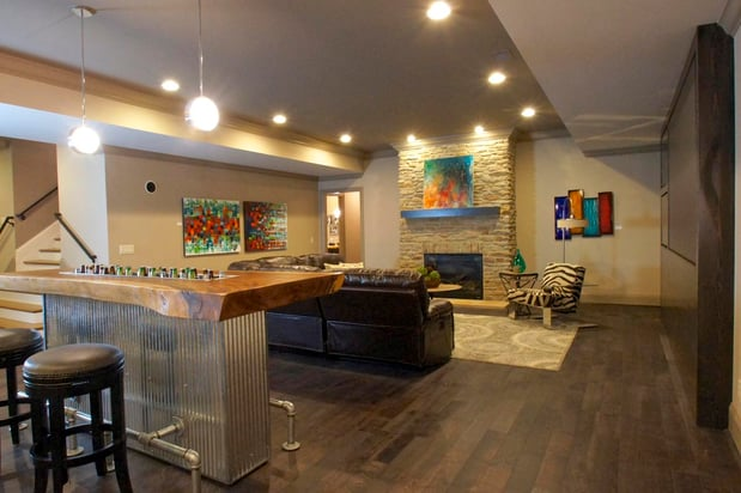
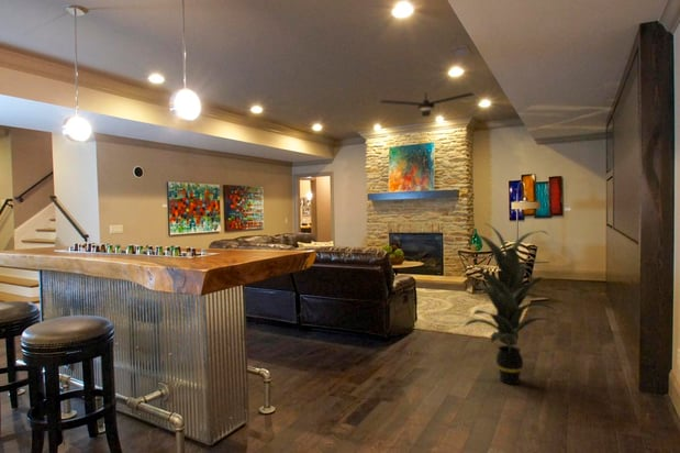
+ indoor plant [455,222,558,385]
+ ceiling fan [379,91,475,118]
